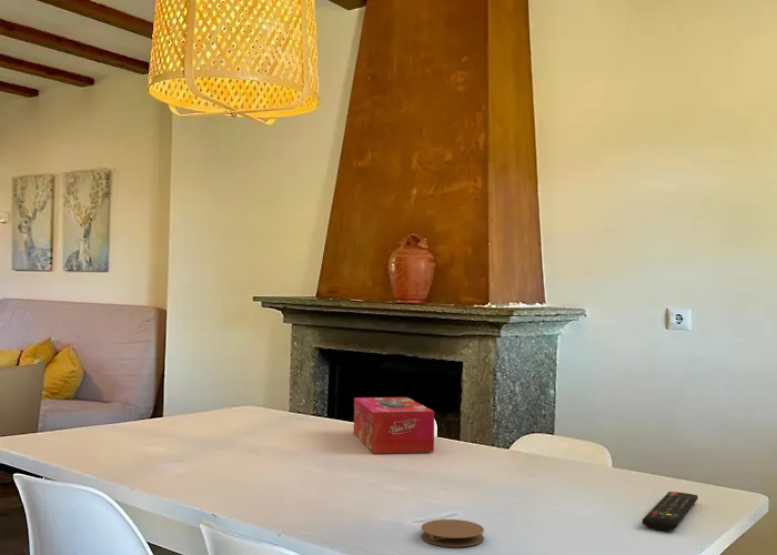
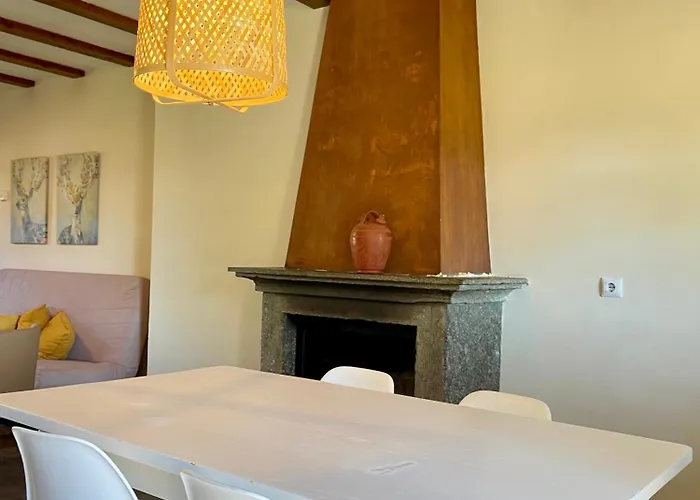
- coaster [421,518,485,548]
- tissue box [353,396,435,454]
- remote control [642,491,699,532]
